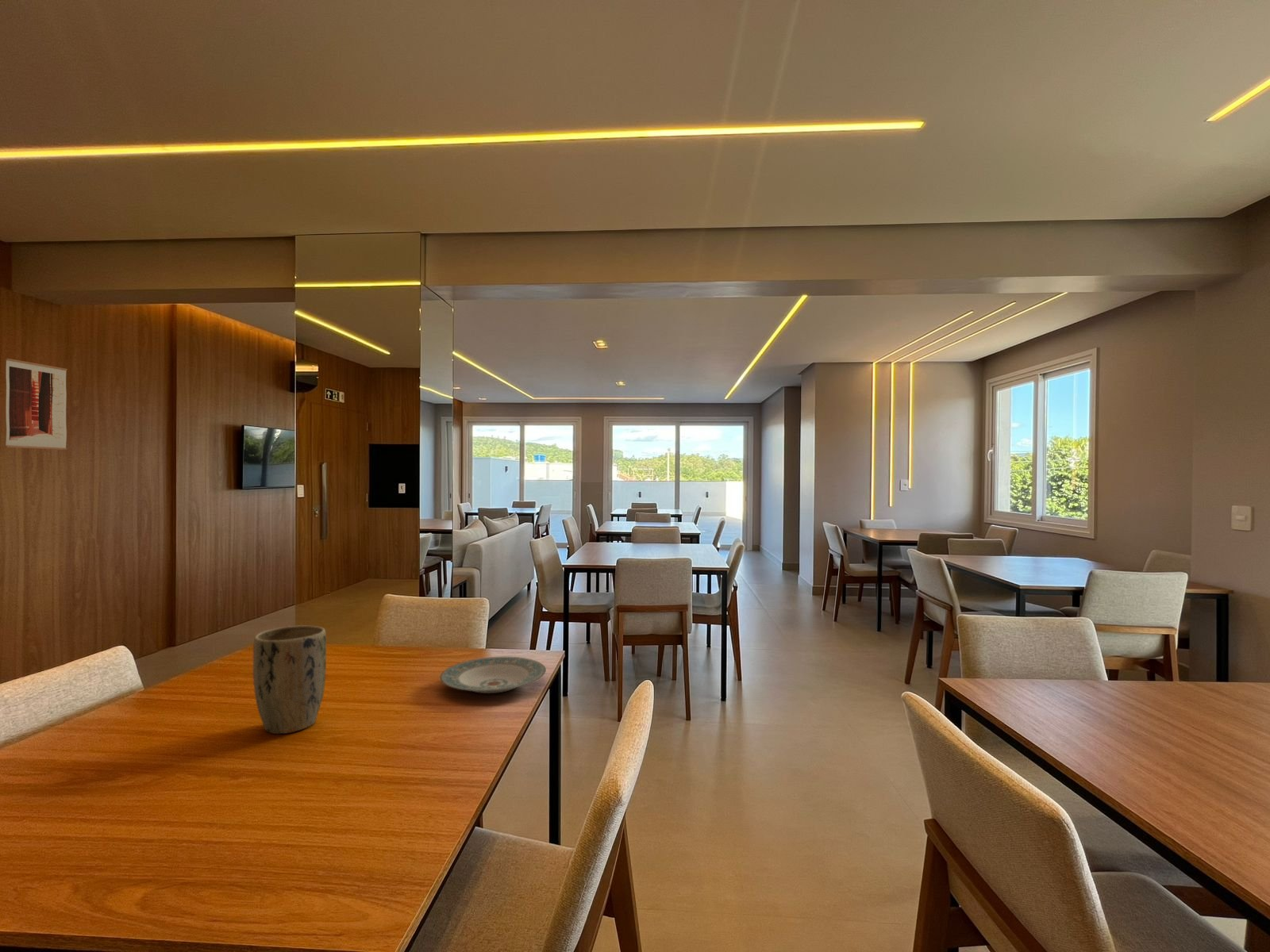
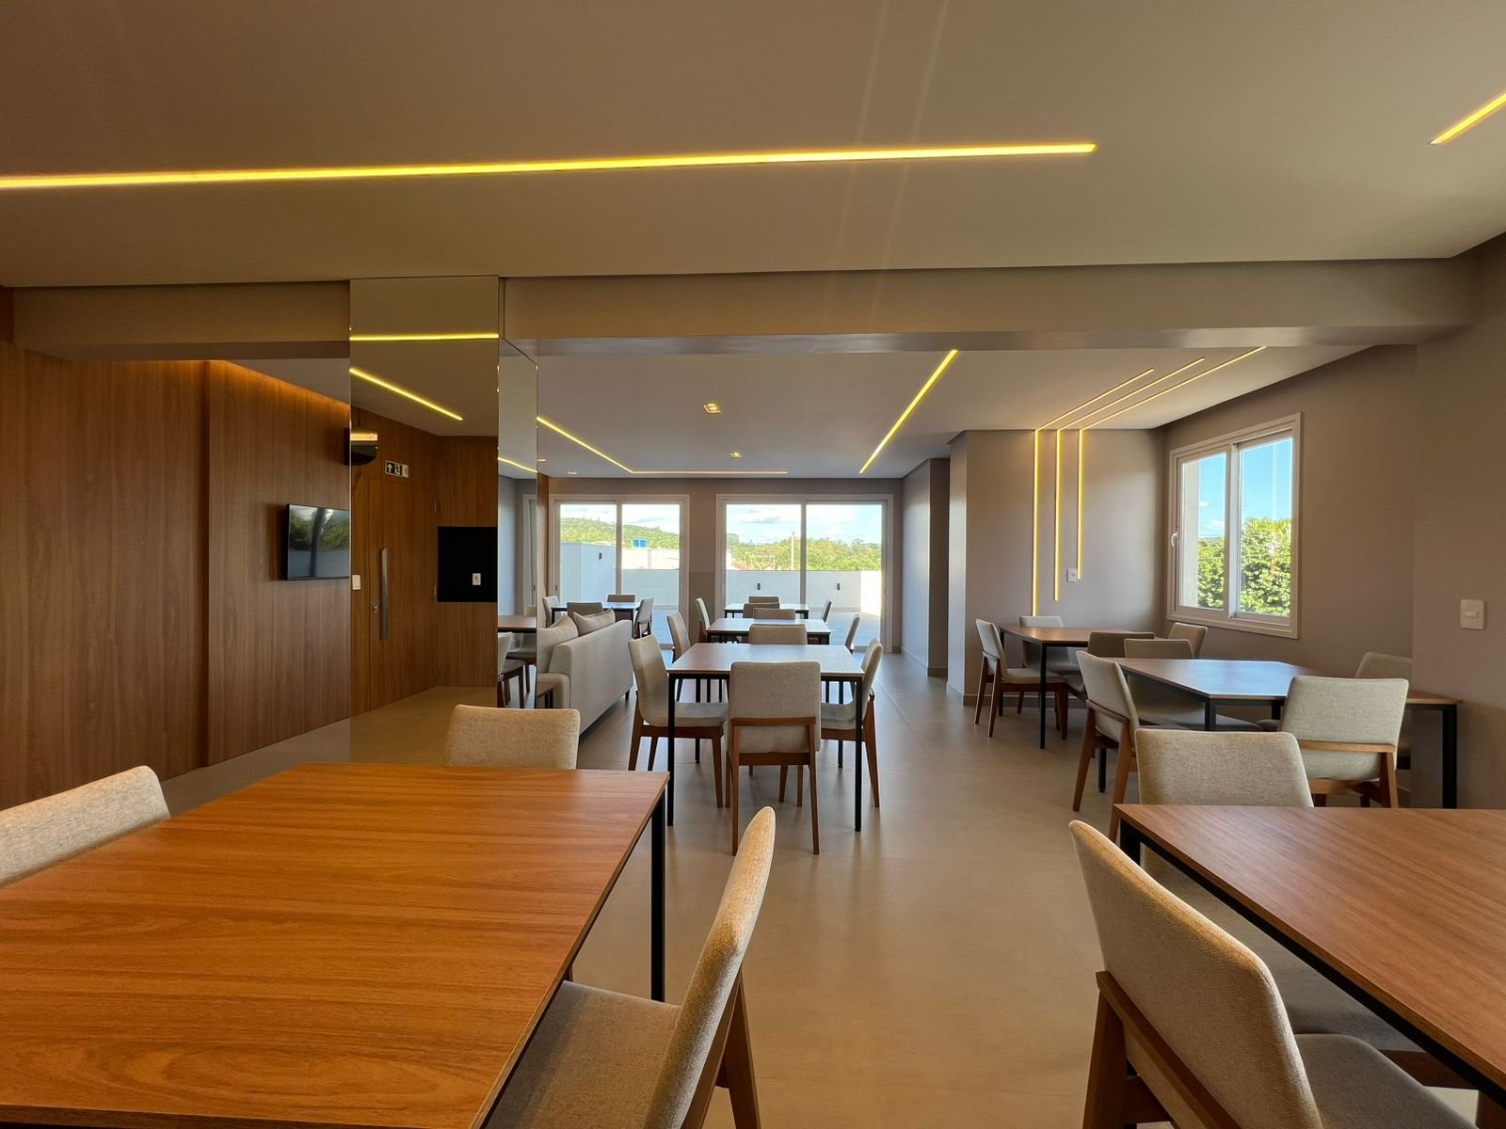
- wall art [4,358,67,451]
- plant pot [252,624,327,735]
- plate [439,656,547,694]
